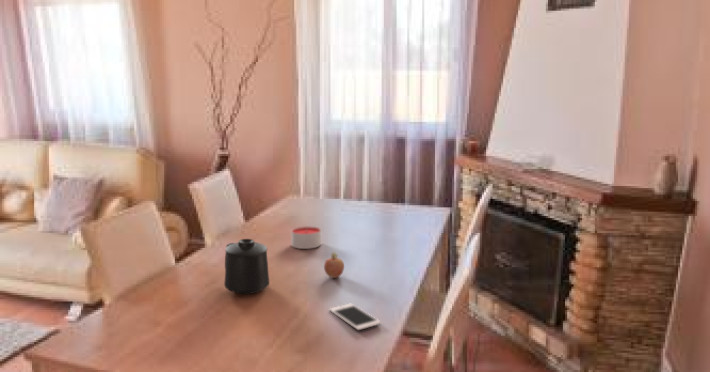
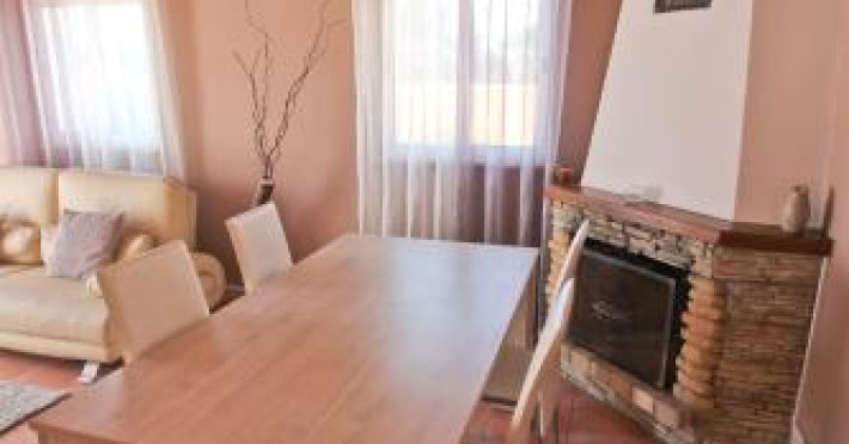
- cell phone [329,303,382,331]
- mug [223,238,270,295]
- candle [290,225,322,250]
- fruit [323,251,345,279]
